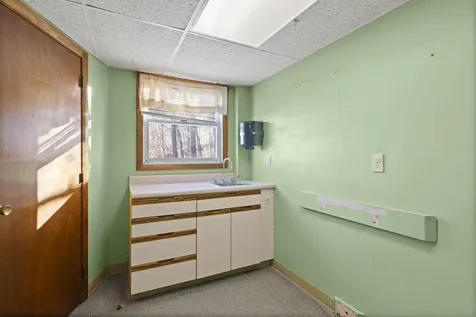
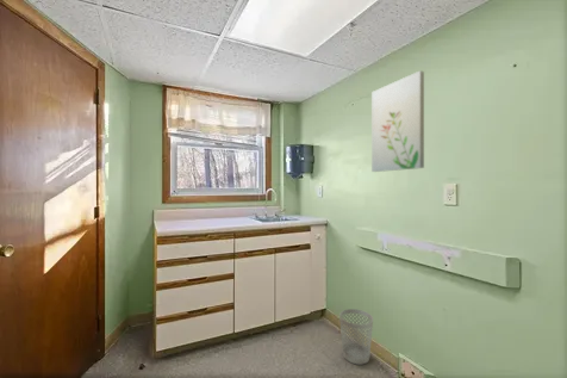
+ wall art [370,69,425,173]
+ wastebasket [338,308,374,366]
